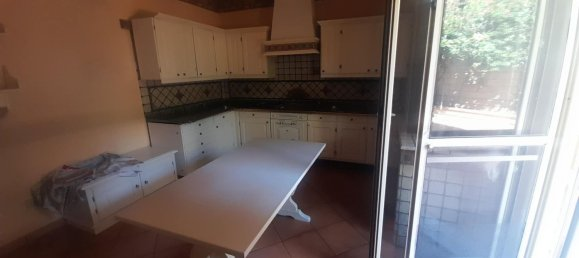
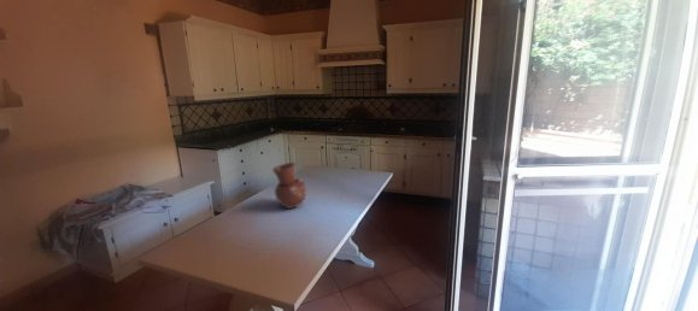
+ vase [271,162,307,210]
